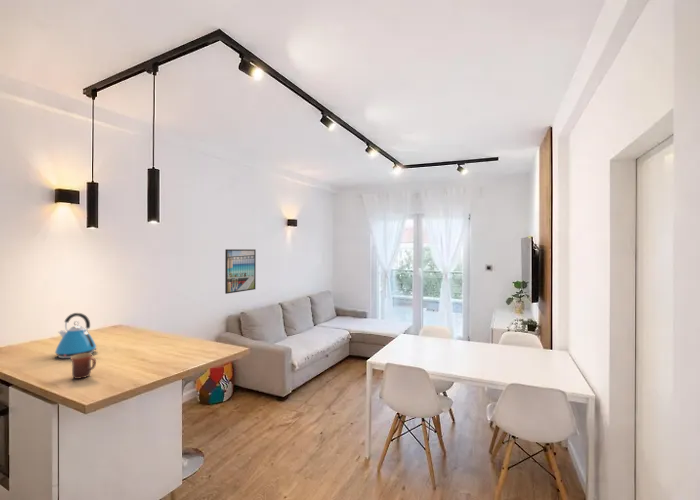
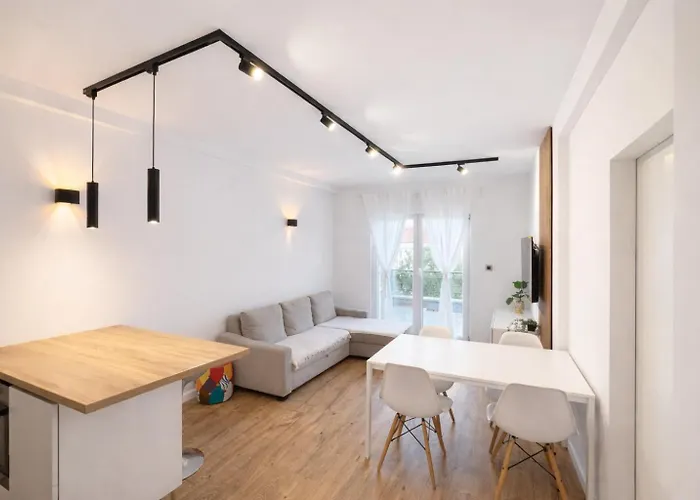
- kettle [54,312,98,359]
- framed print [224,248,257,295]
- mug [70,353,97,380]
